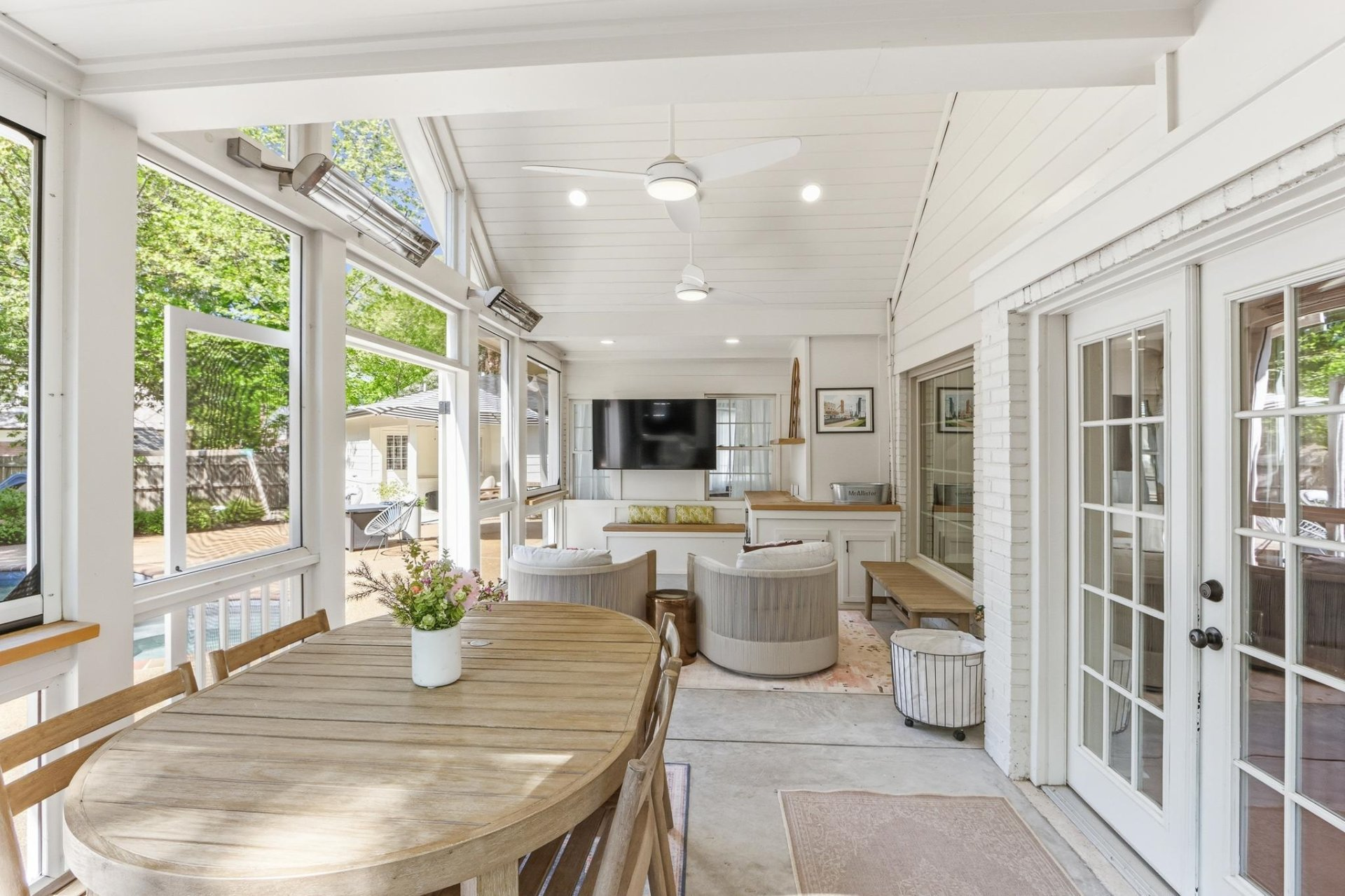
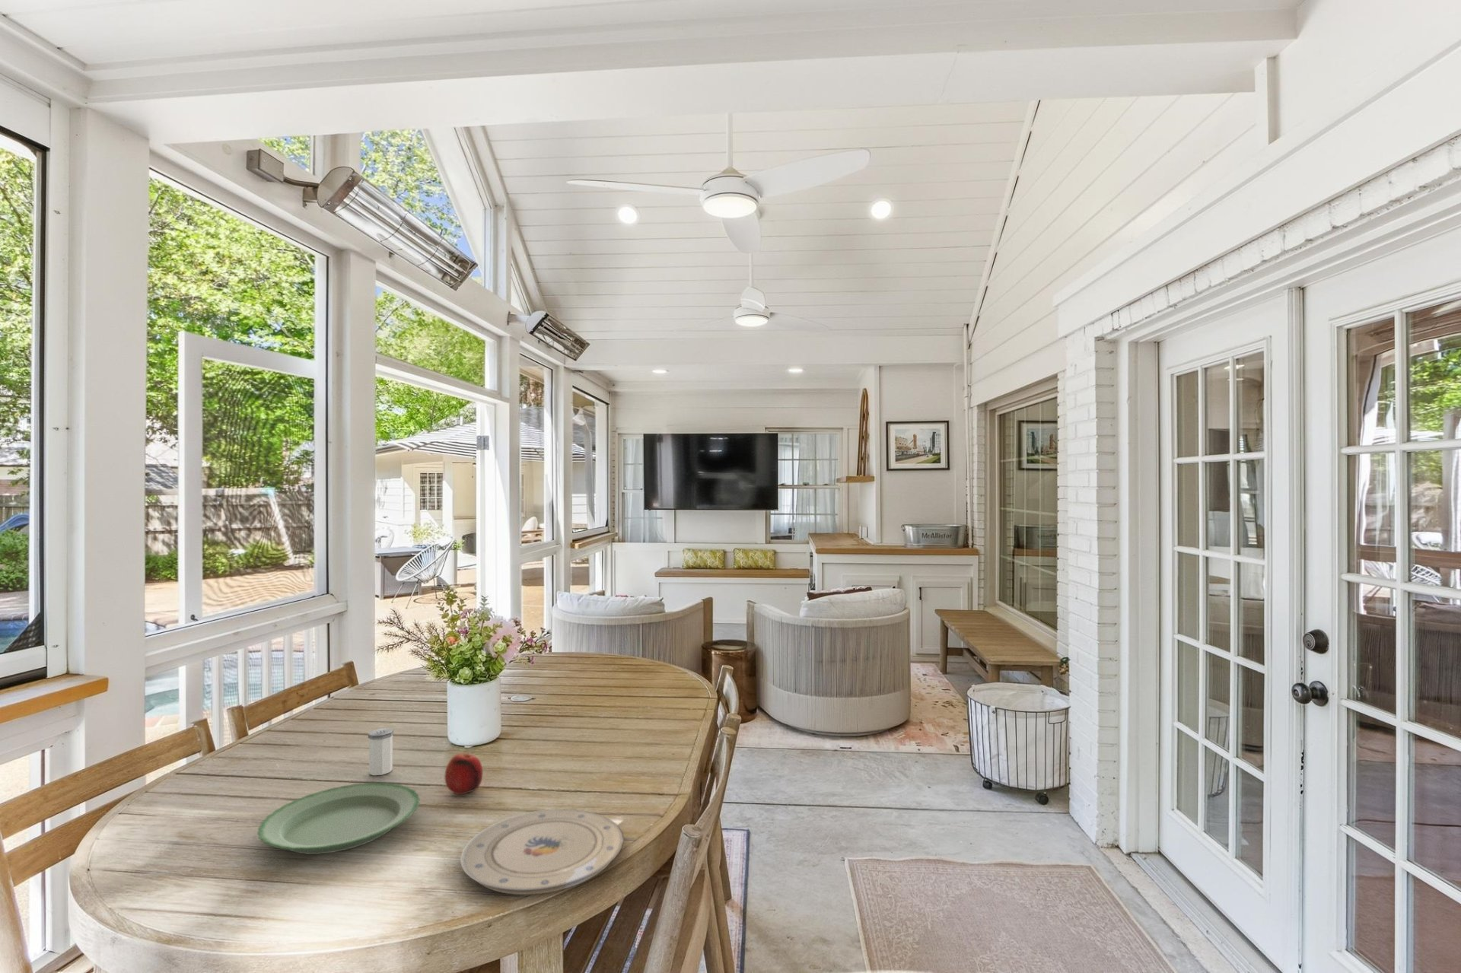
+ plate [256,782,420,855]
+ plate [459,809,625,896]
+ fruit [443,753,483,795]
+ salt shaker [367,728,394,776]
